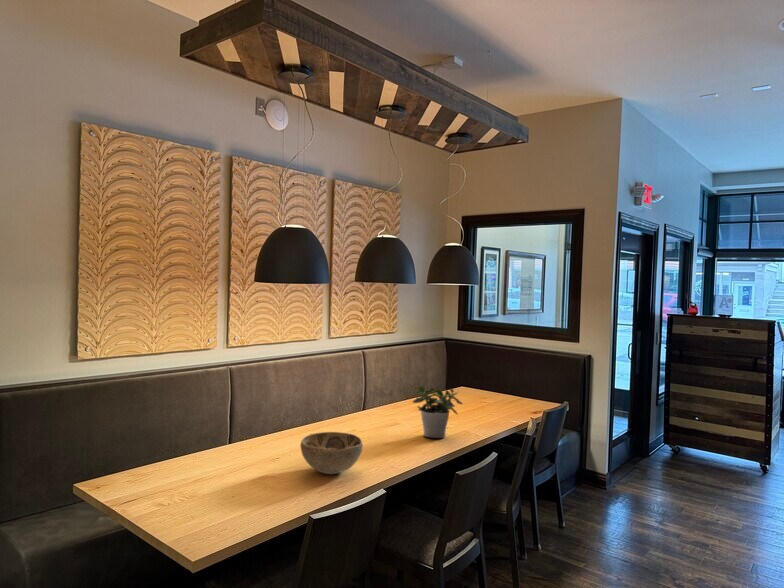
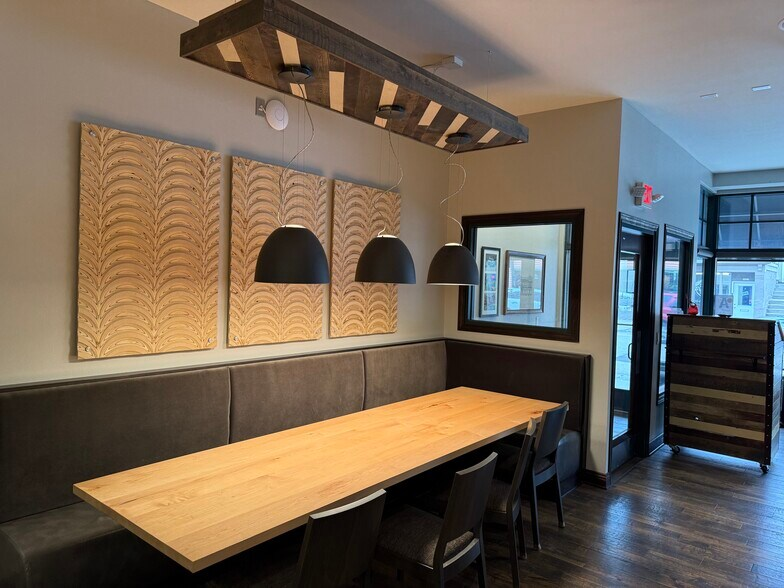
- decorative bowl [299,431,364,475]
- potted plant [412,385,464,439]
